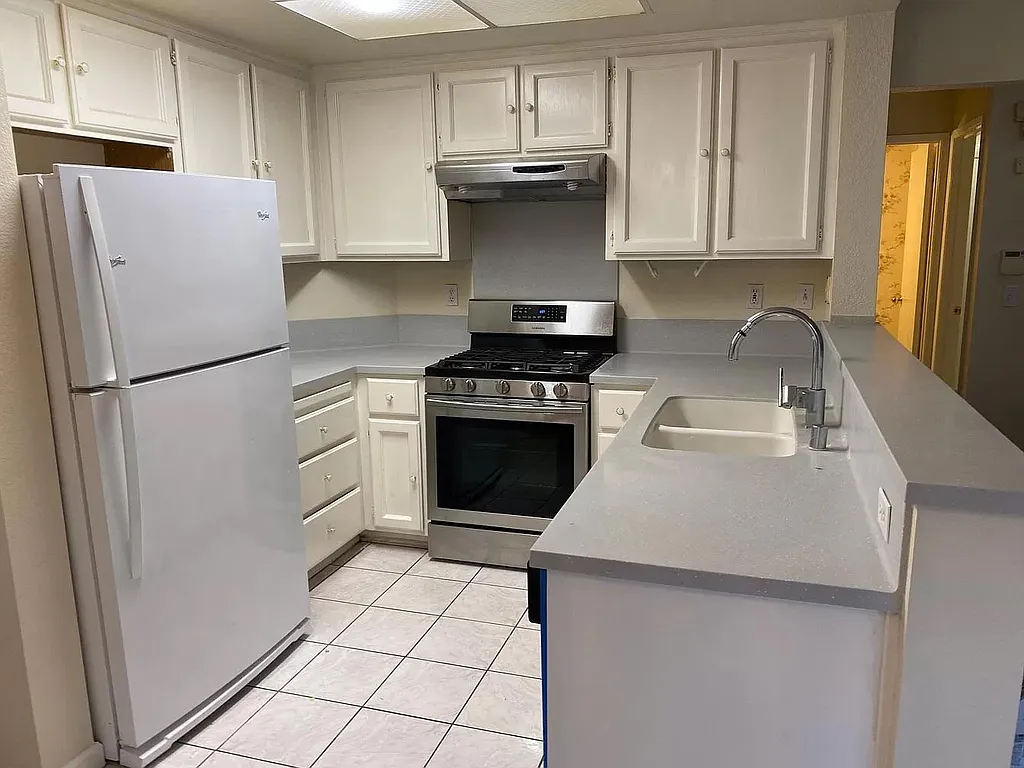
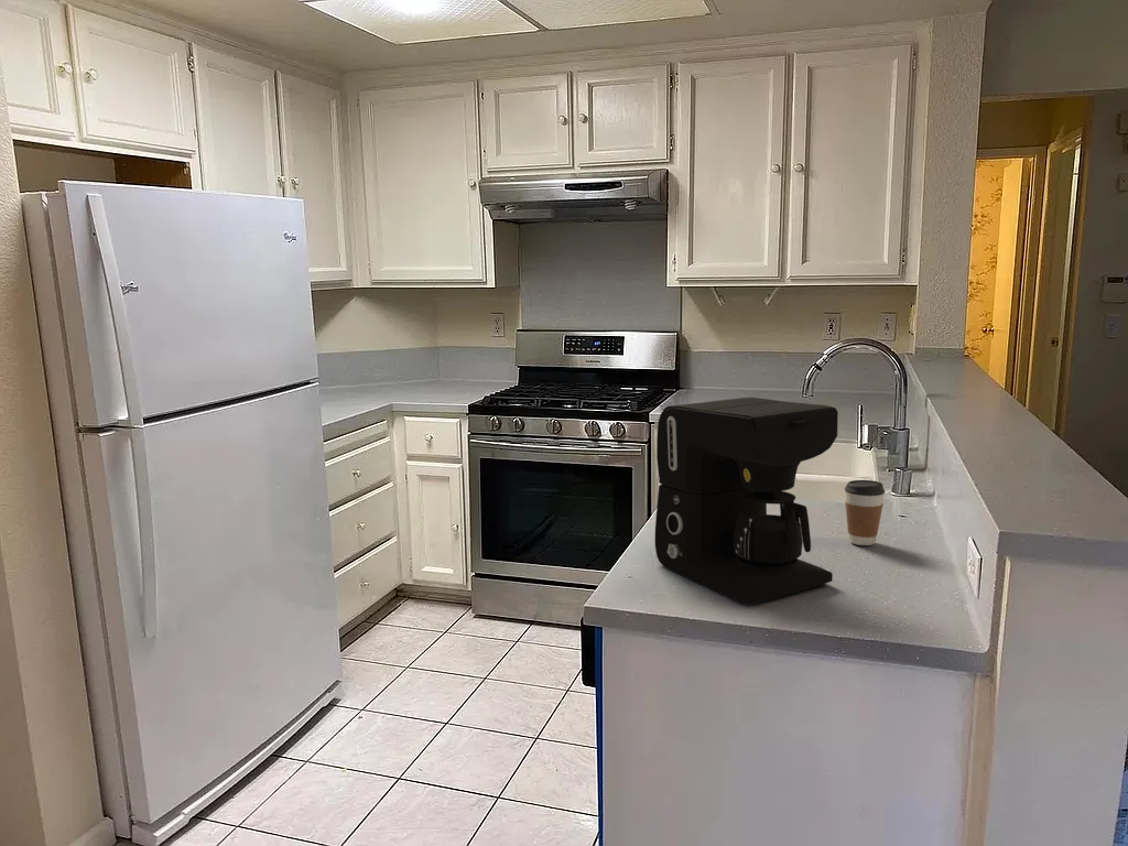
+ coffee maker [654,397,839,606]
+ coffee cup [844,479,886,546]
